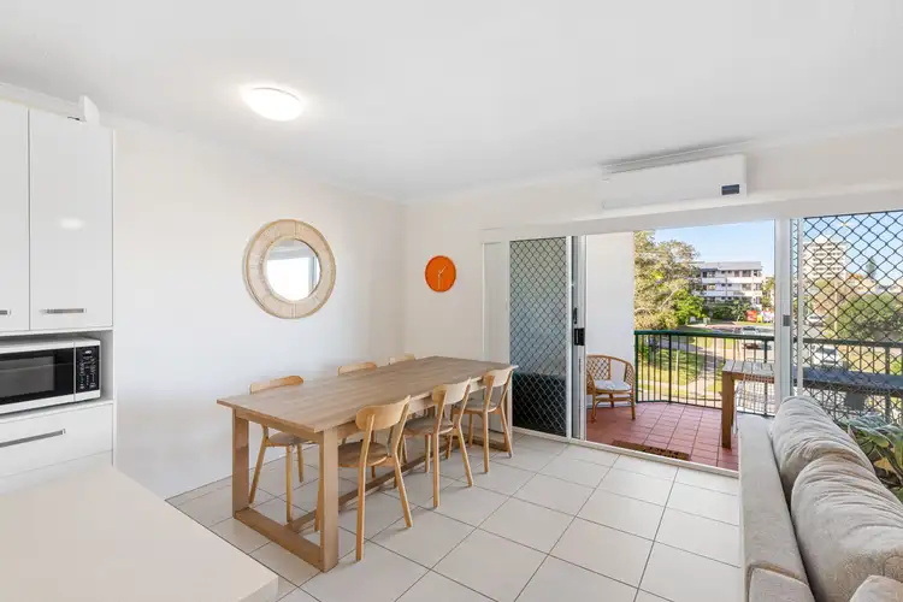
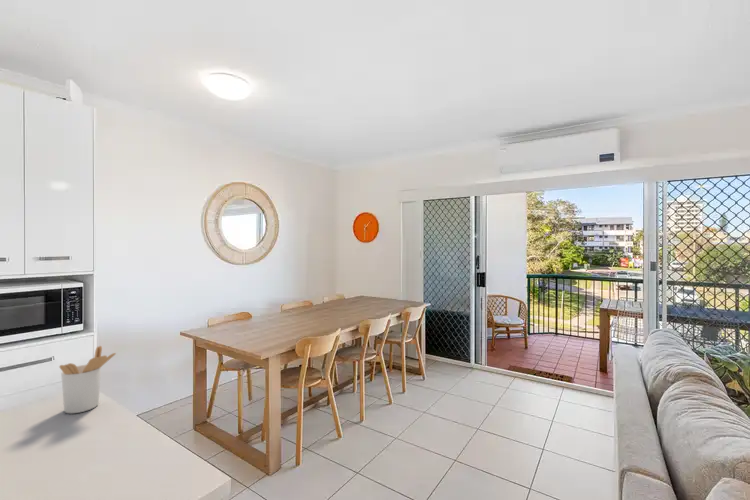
+ utensil holder [58,345,117,414]
